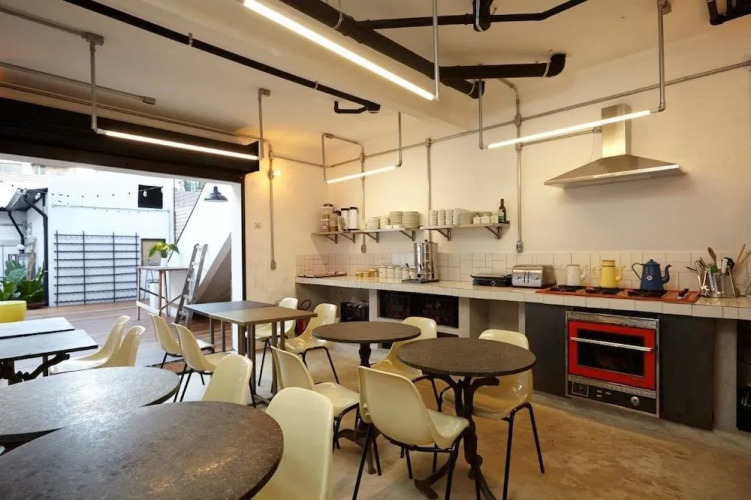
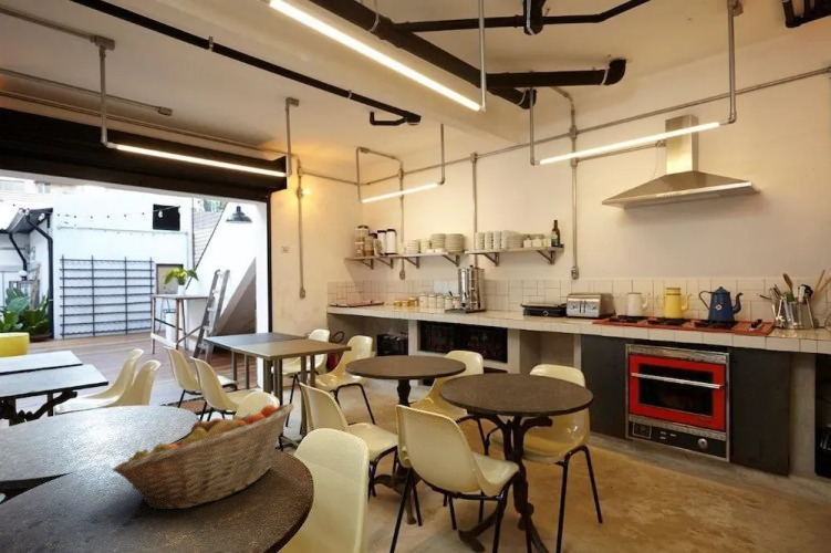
+ fruit basket [112,403,295,512]
